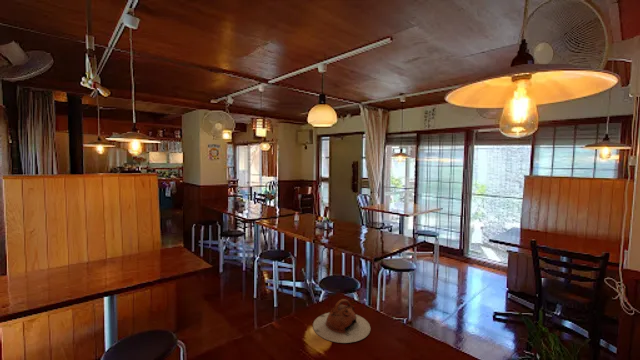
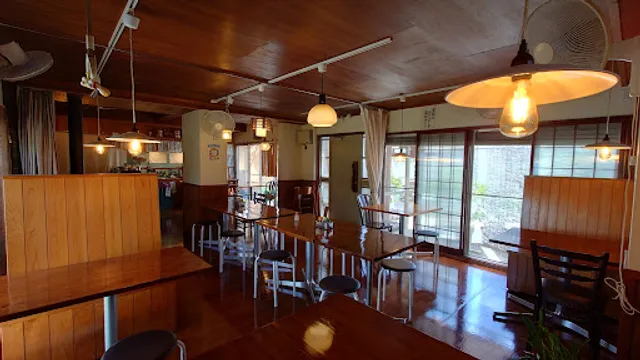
- teapot [312,298,371,344]
